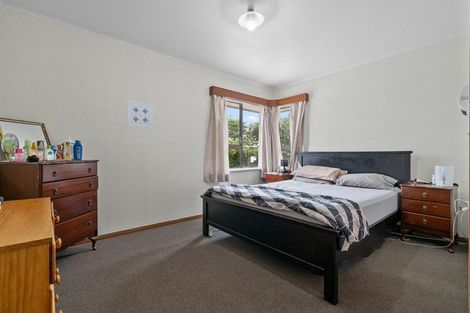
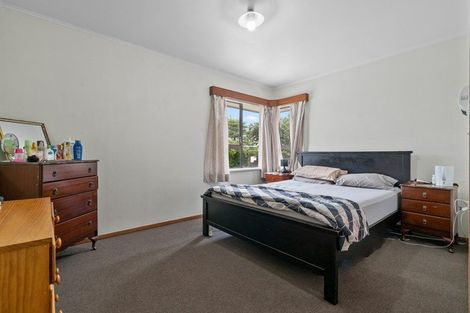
- wall art [126,100,154,129]
